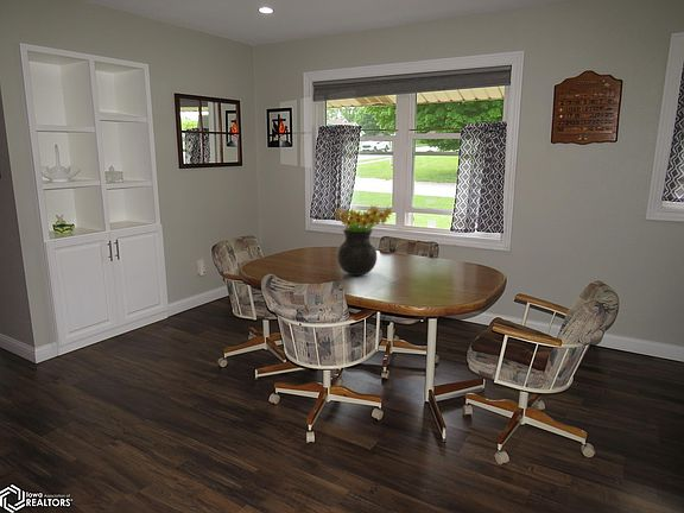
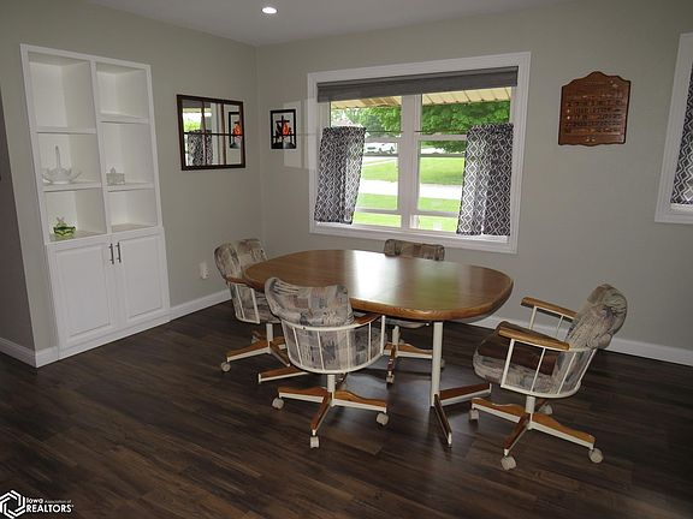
- flower arrangement [334,204,393,277]
